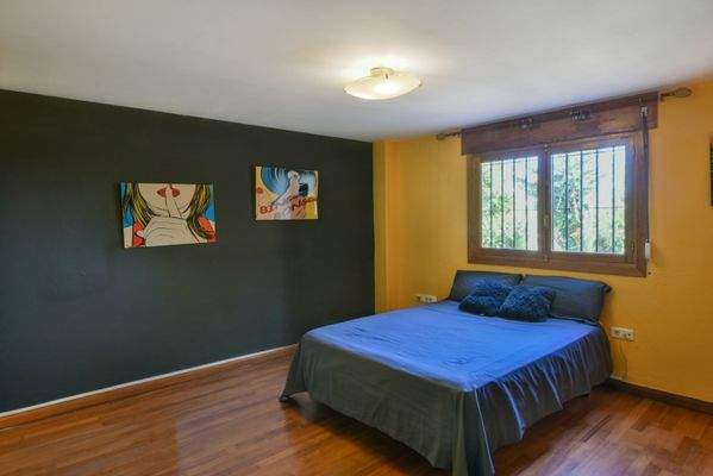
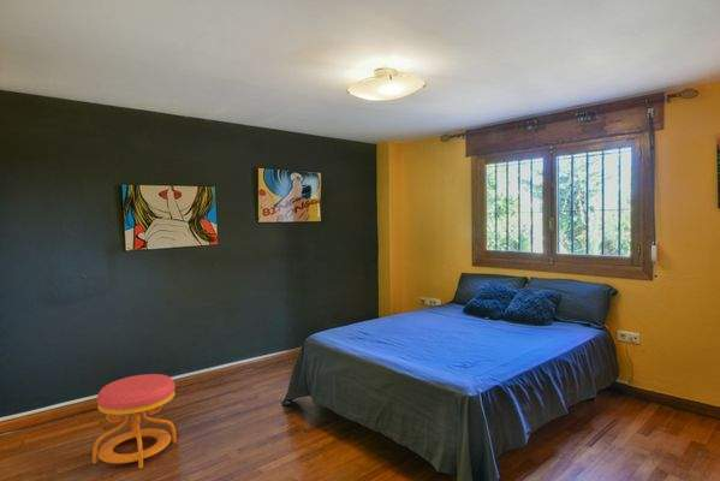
+ stool [91,373,177,470]
